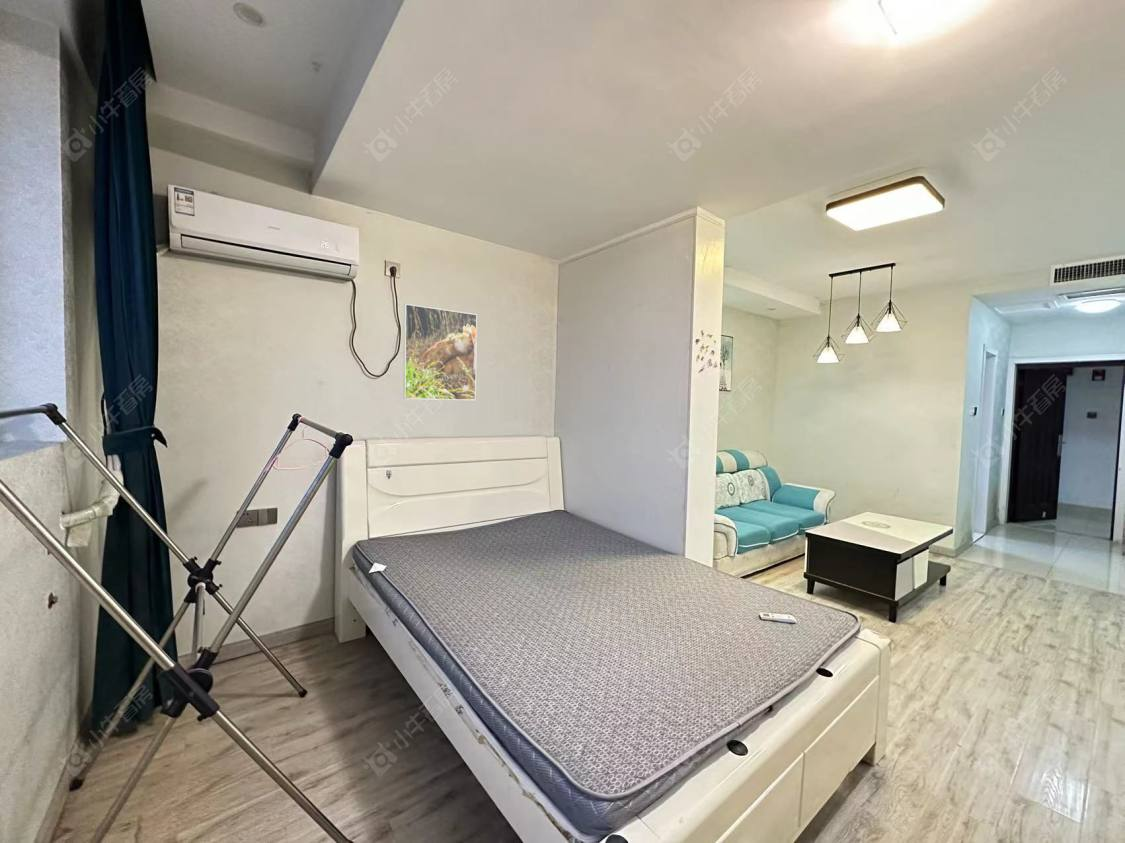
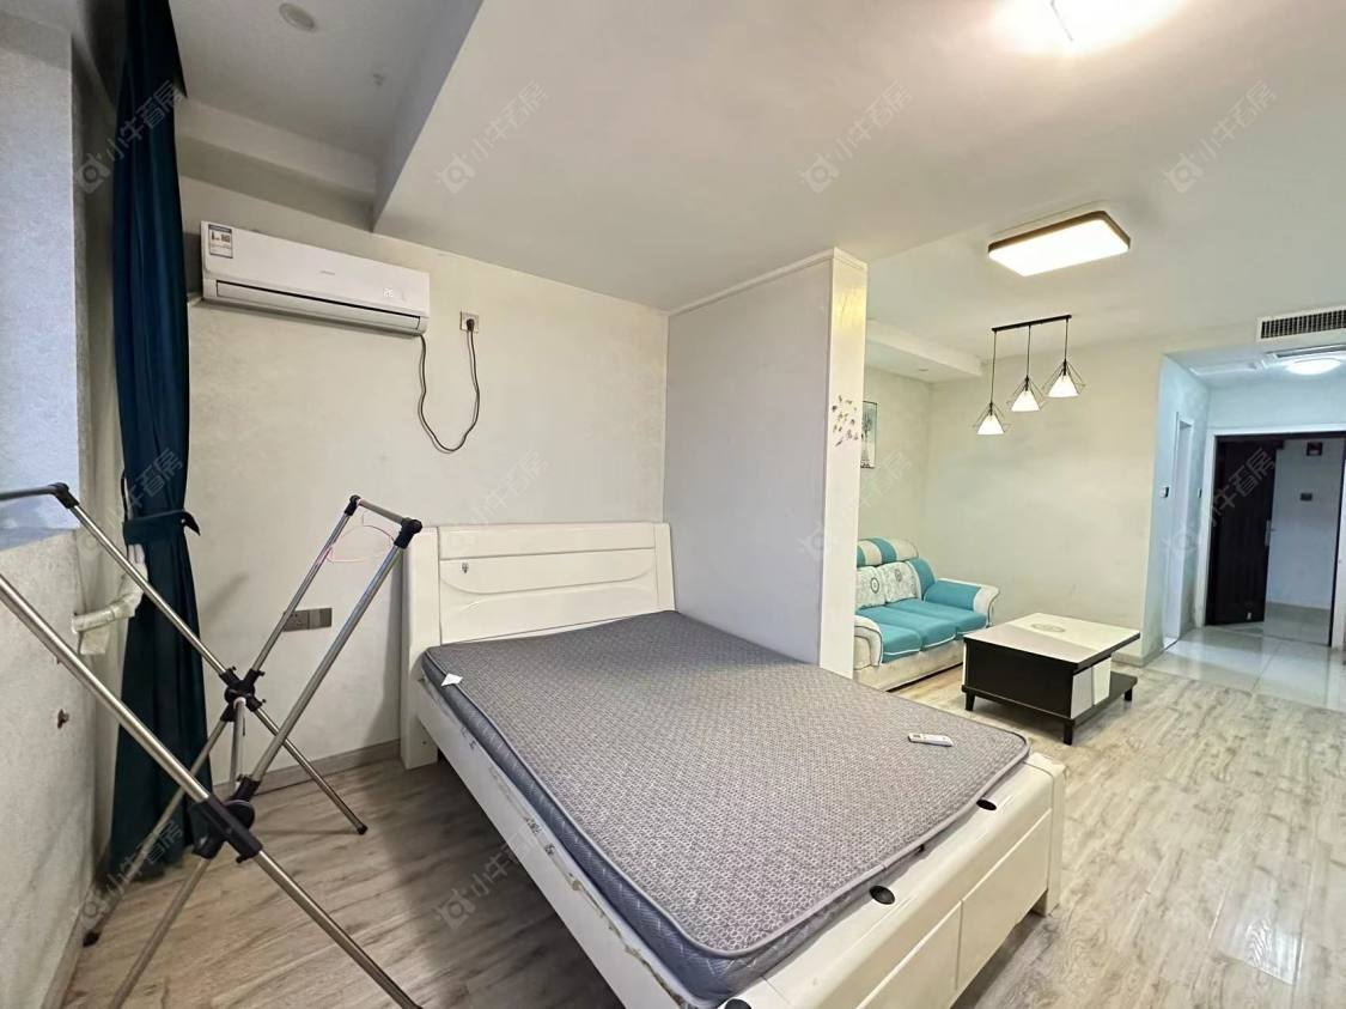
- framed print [402,303,478,401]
